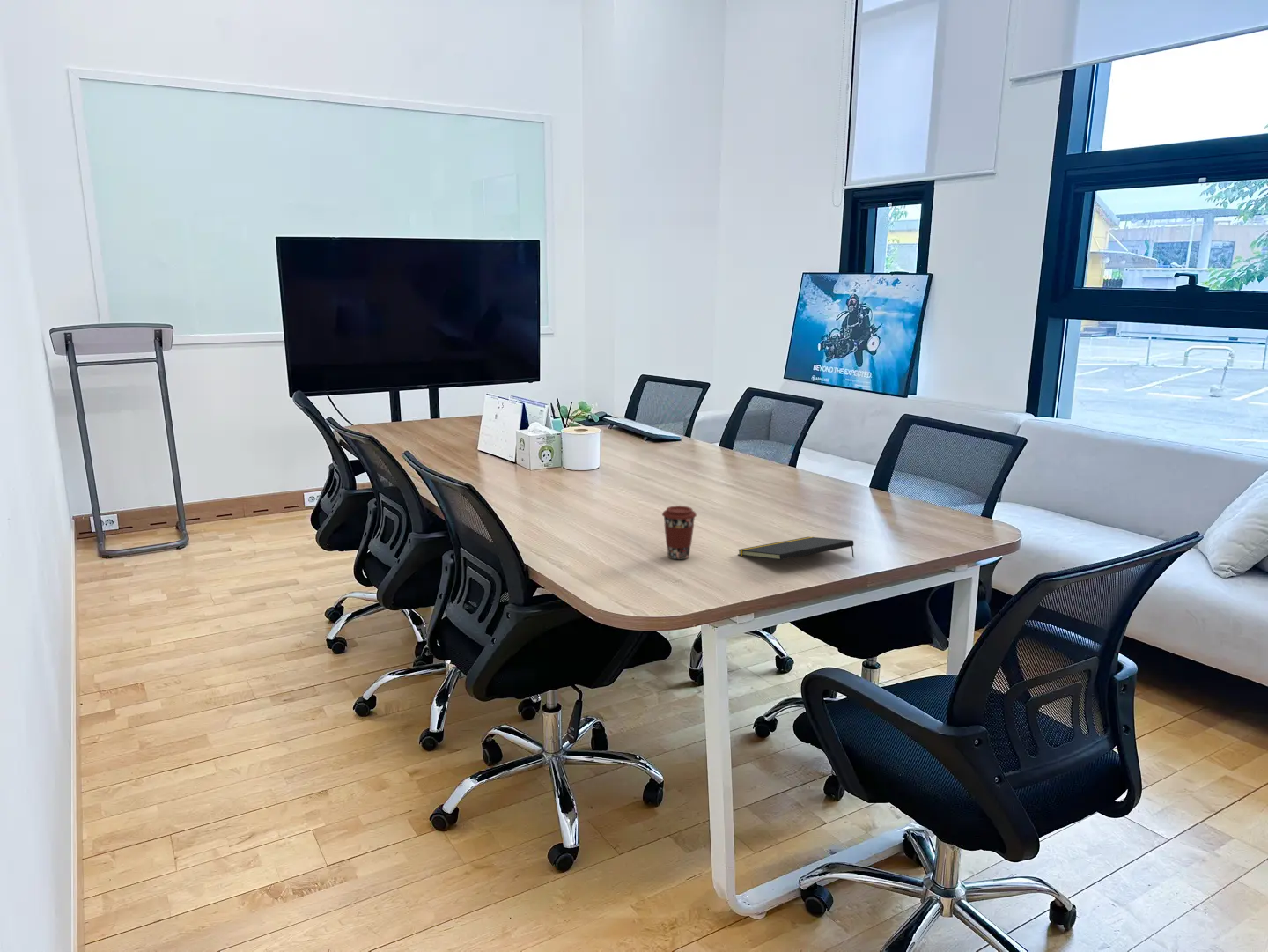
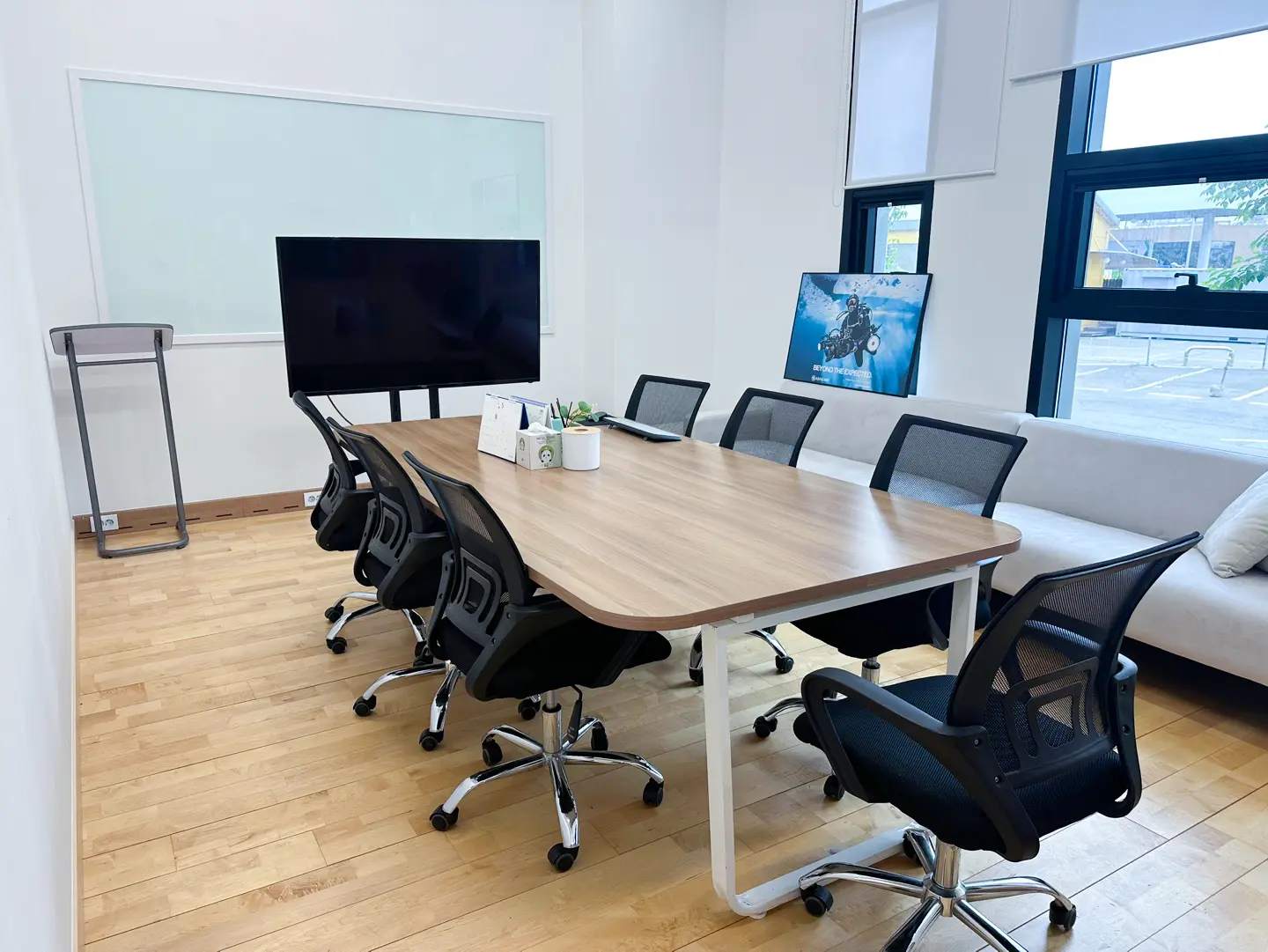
- notepad [737,536,855,561]
- coffee cup [661,505,697,561]
